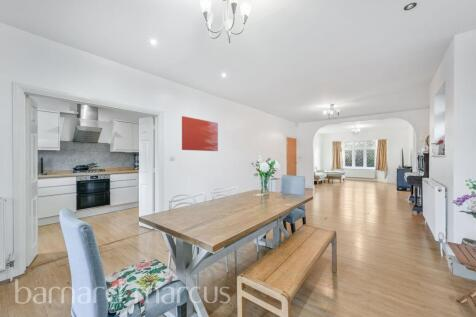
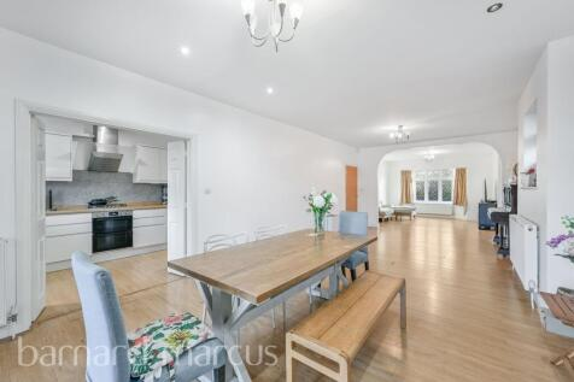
- wall art [181,115,219,152]
